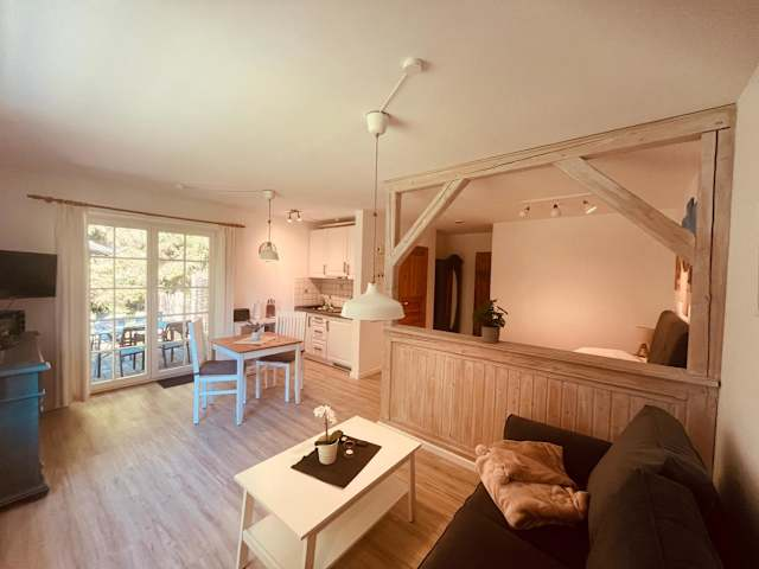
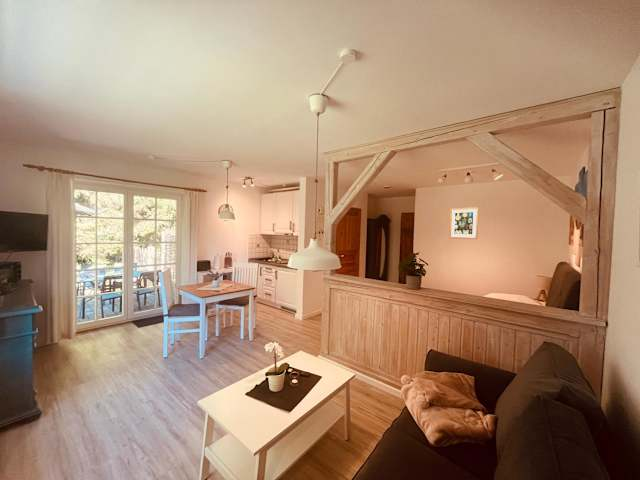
+ wall art [448,206,480,240]
